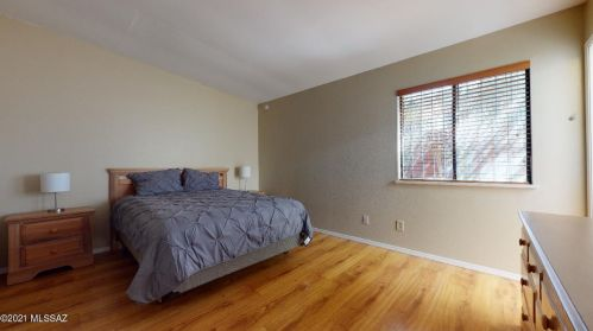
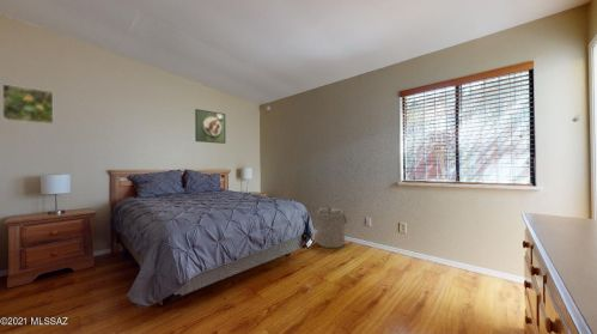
+ laundry hamper [316,206,349,249]
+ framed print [194,108,226,145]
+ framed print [1,83,55,126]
